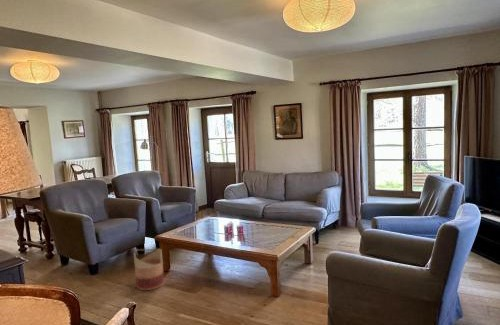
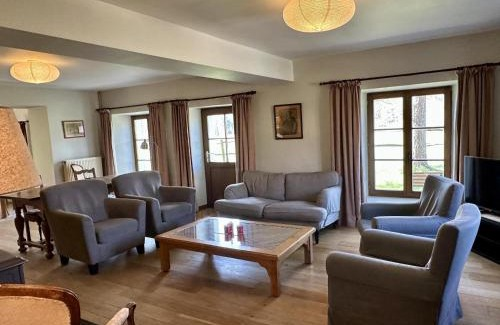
- basket [133,248,165,291]
